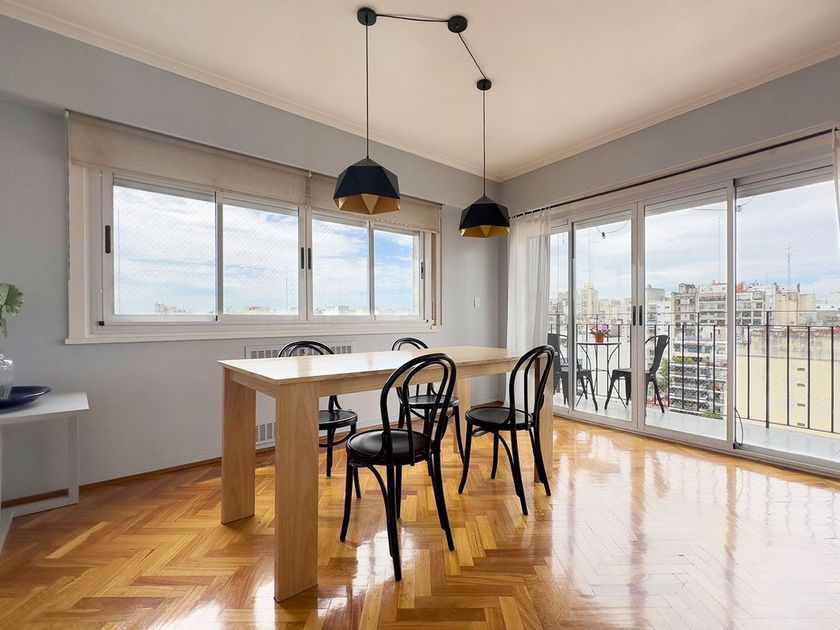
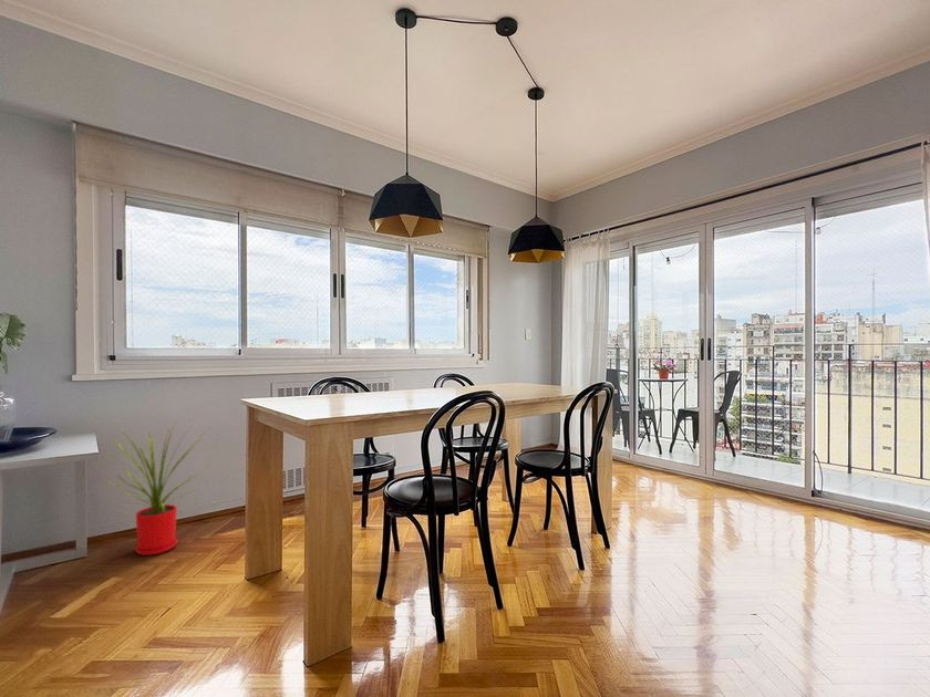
+ house plant [97,418,209,556]
